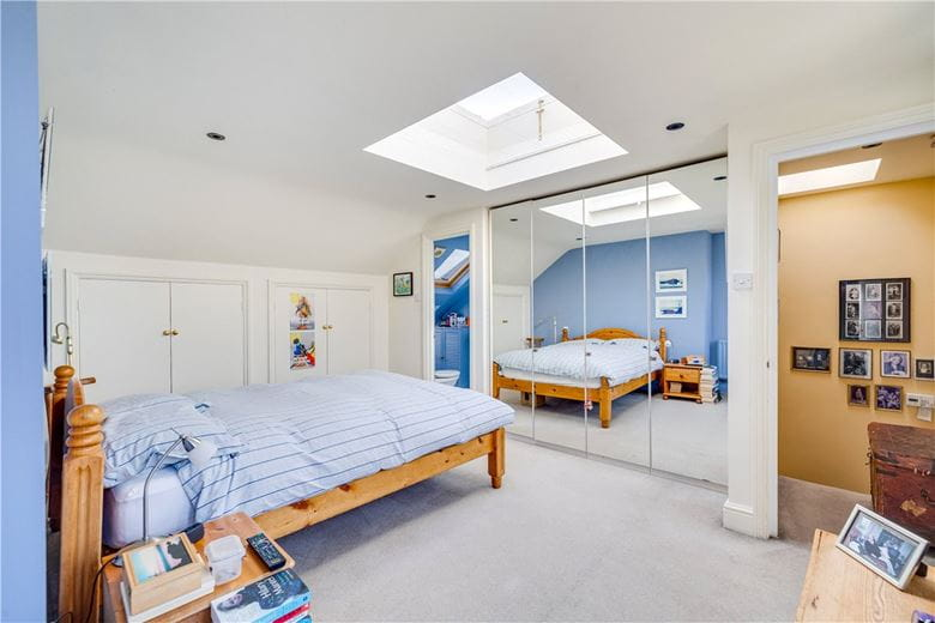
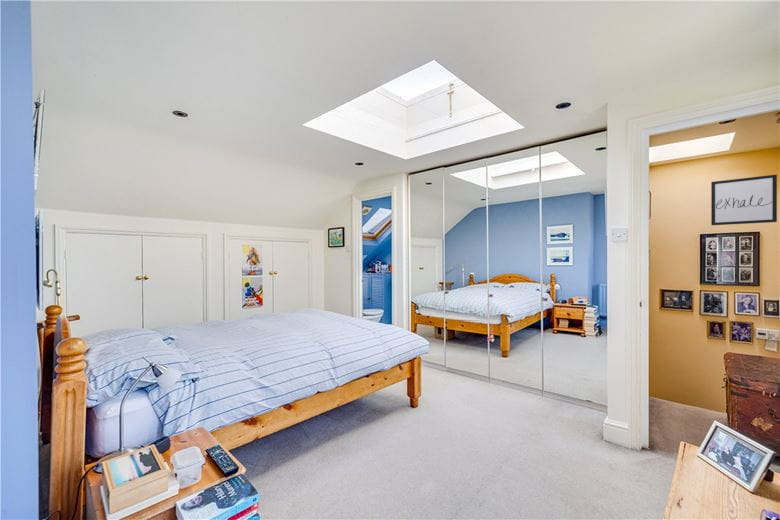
+ wall art [710,173,778,226]
